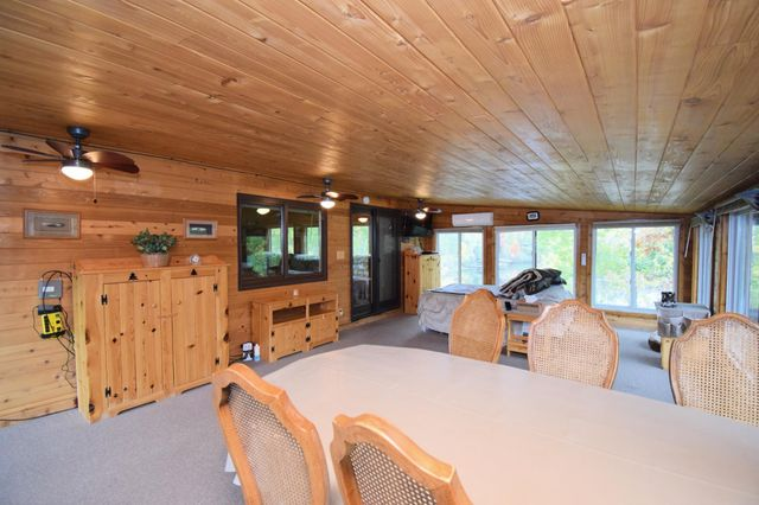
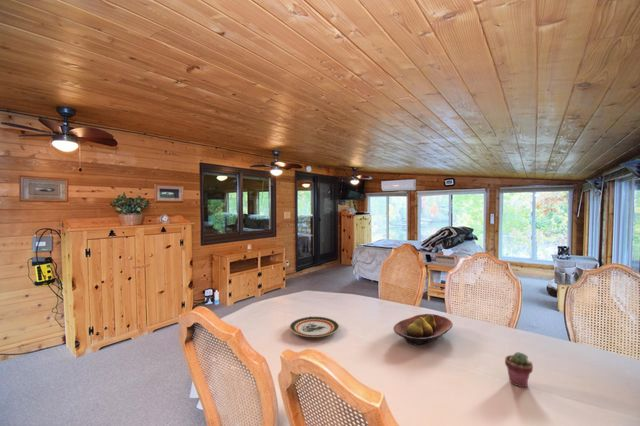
+ potted succulent [504,351,534,388]
+ fruit bowl [392,313,454,346]
+ plate [289,316,340,338]
